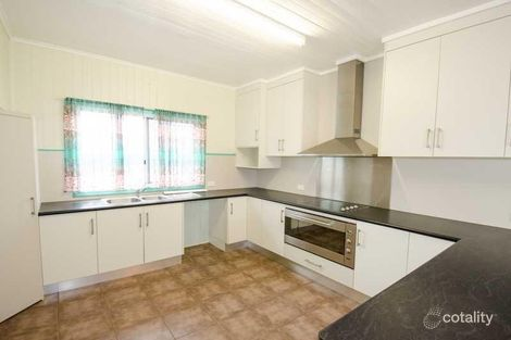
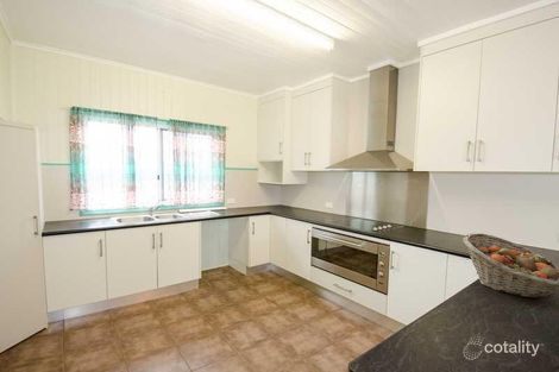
+ fruit basket [463,232,559,300]
